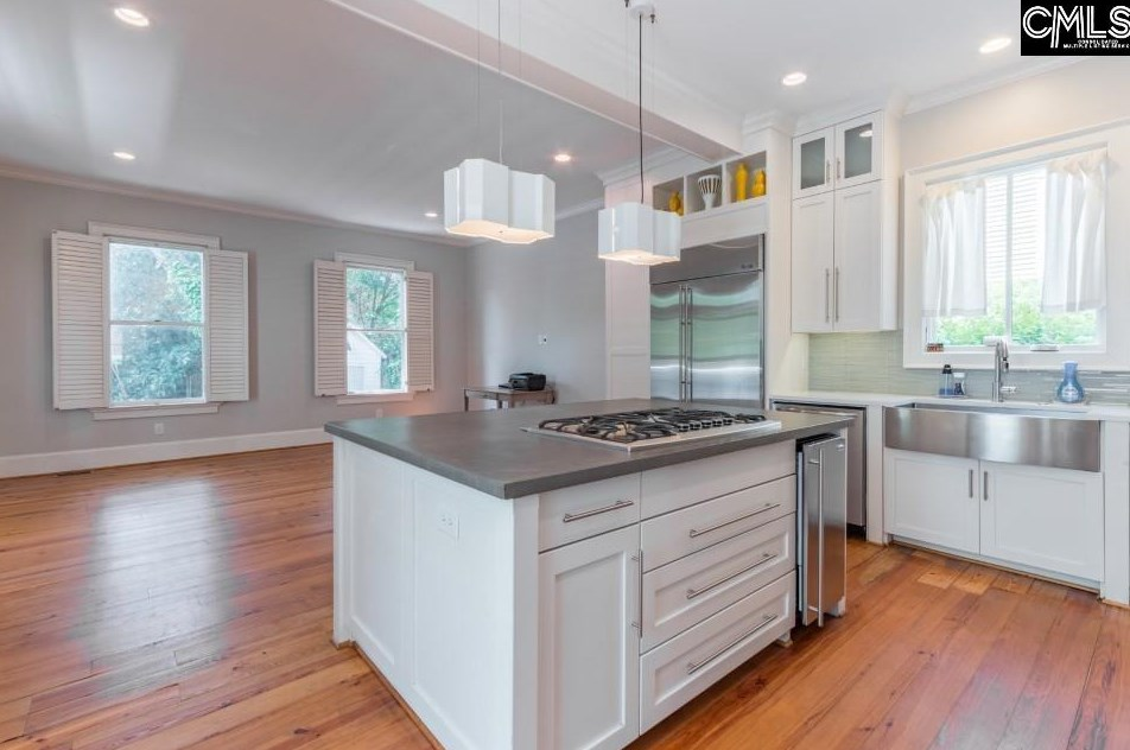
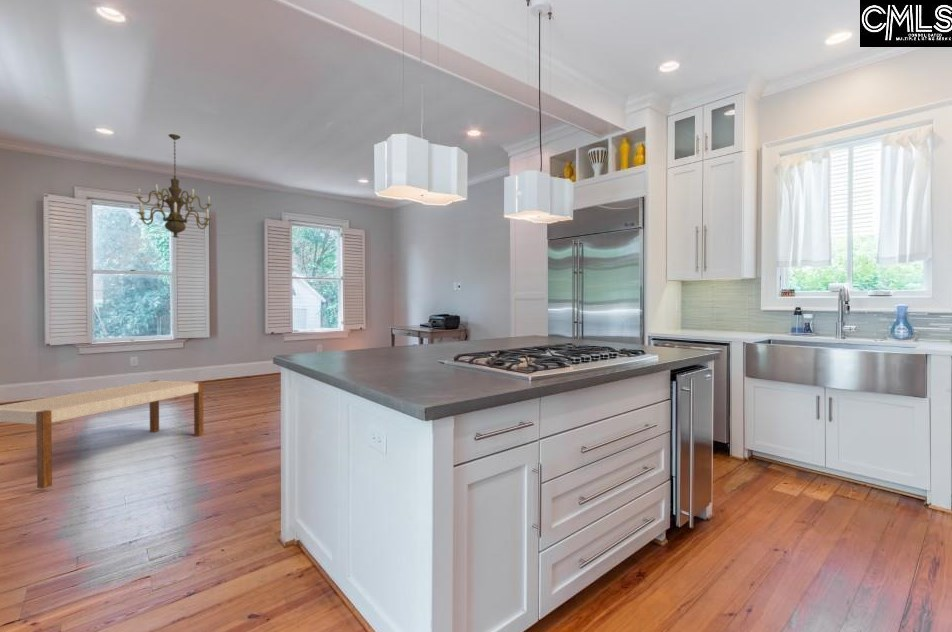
+ bench [0,379,205,489]
+ chandelier [135,133,213,239]
